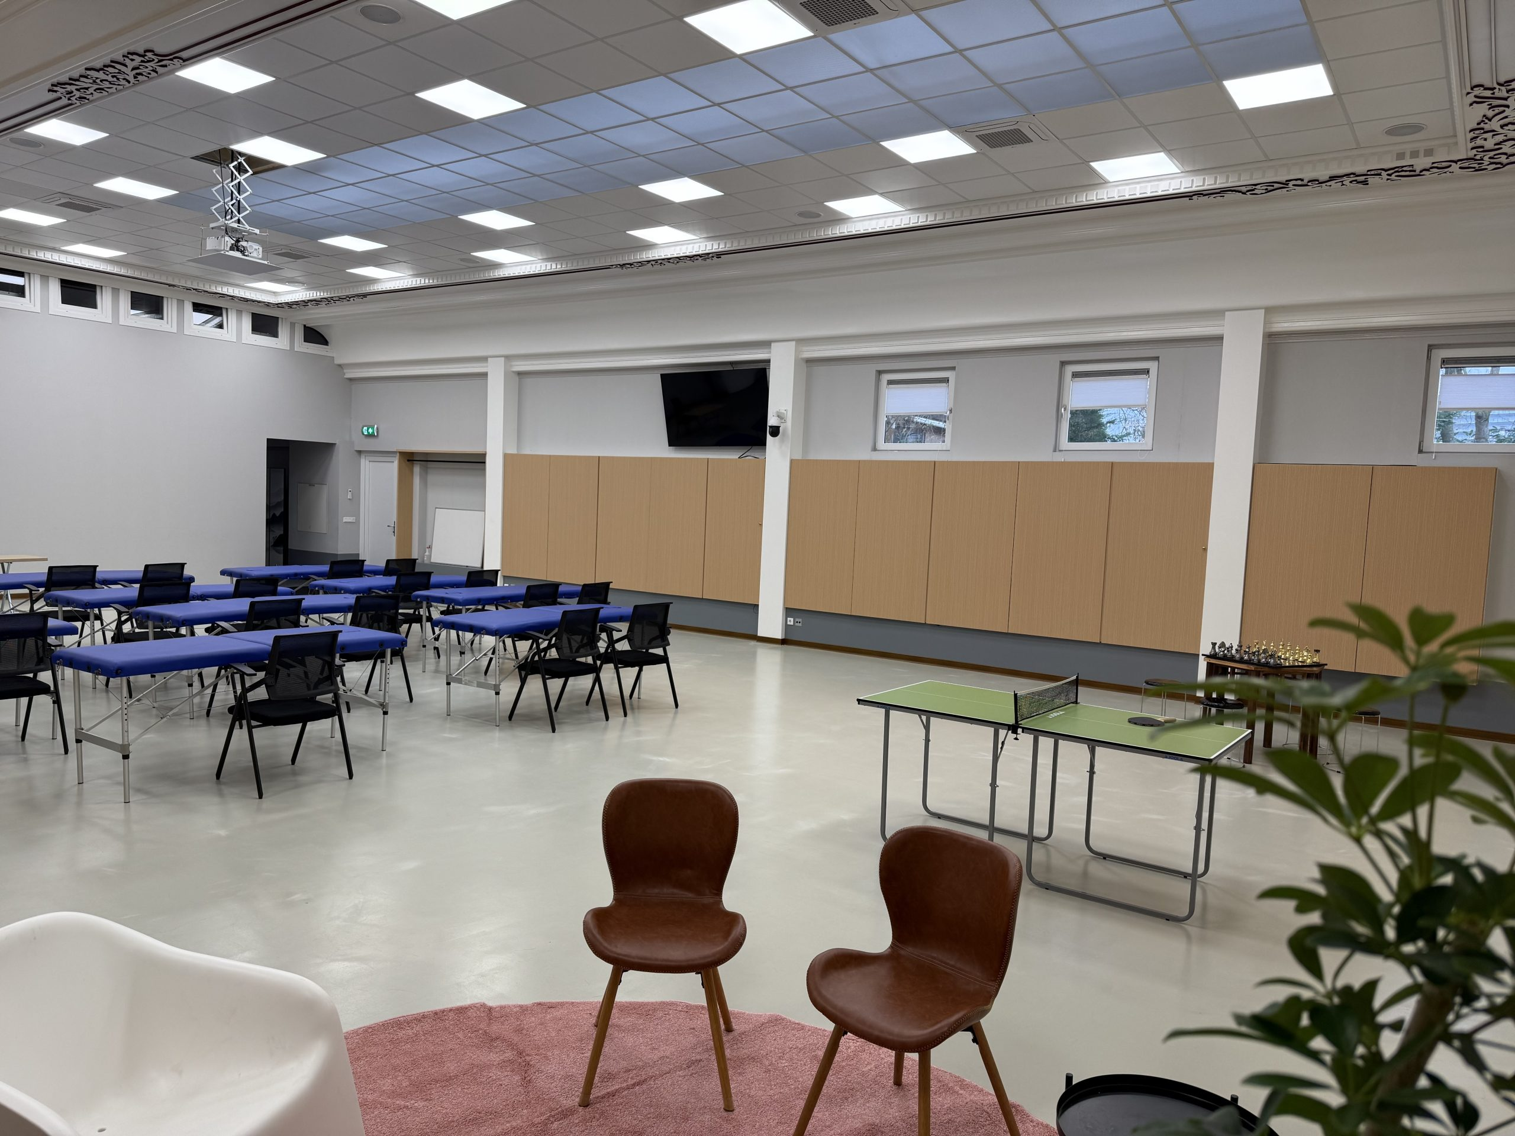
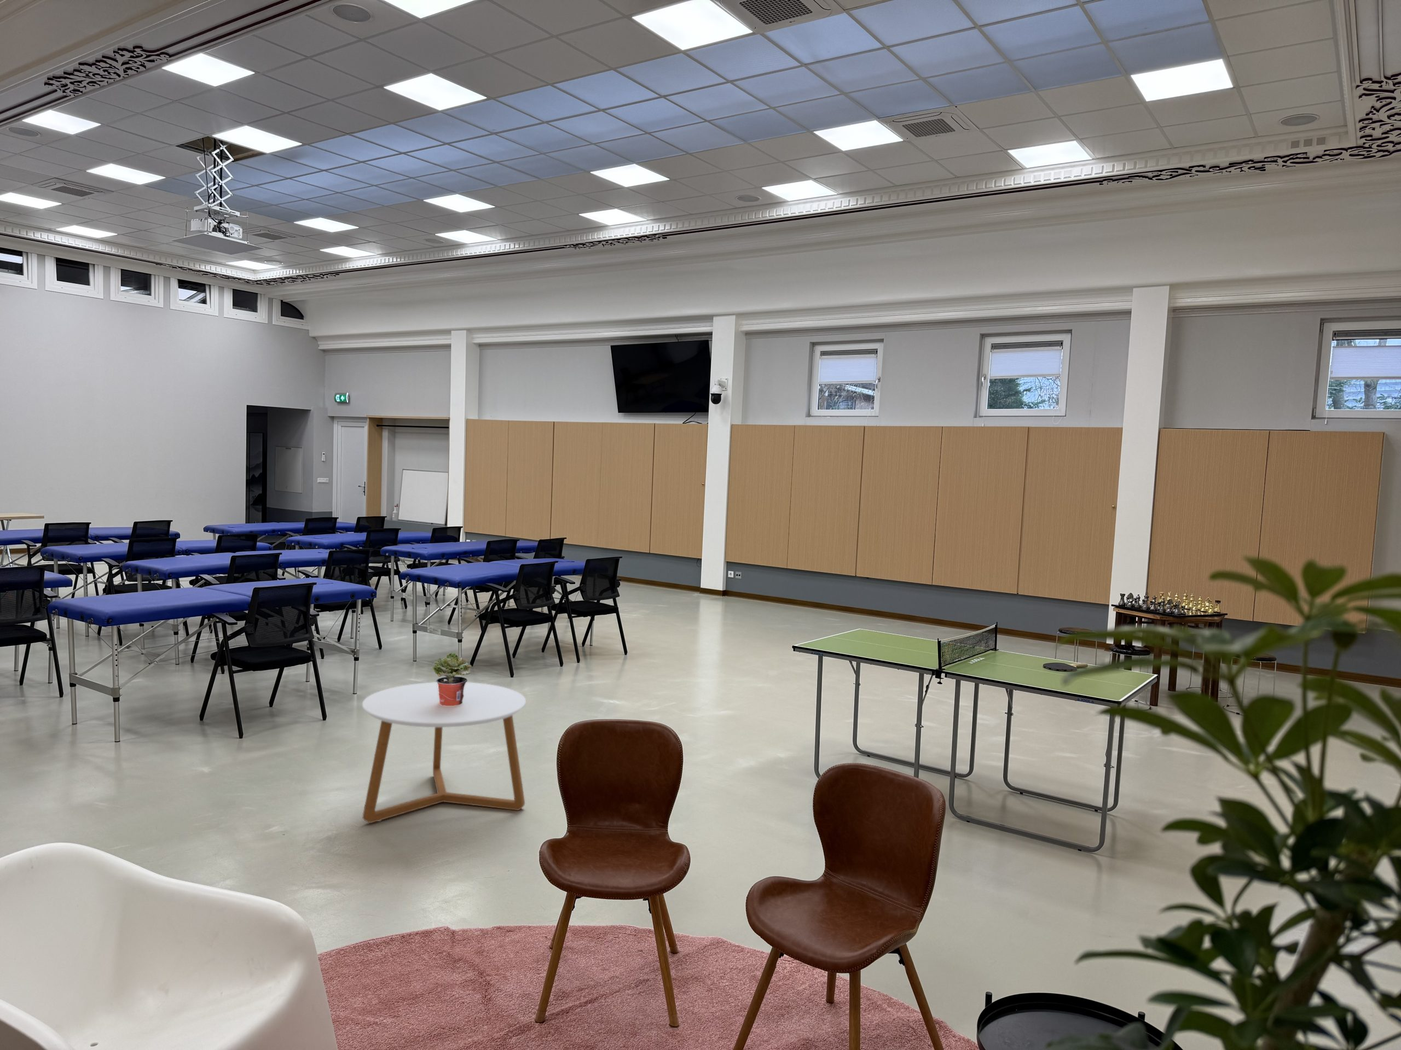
+ potted plant [432,653,472,706]
+ coffee table [362,682,526,824]
